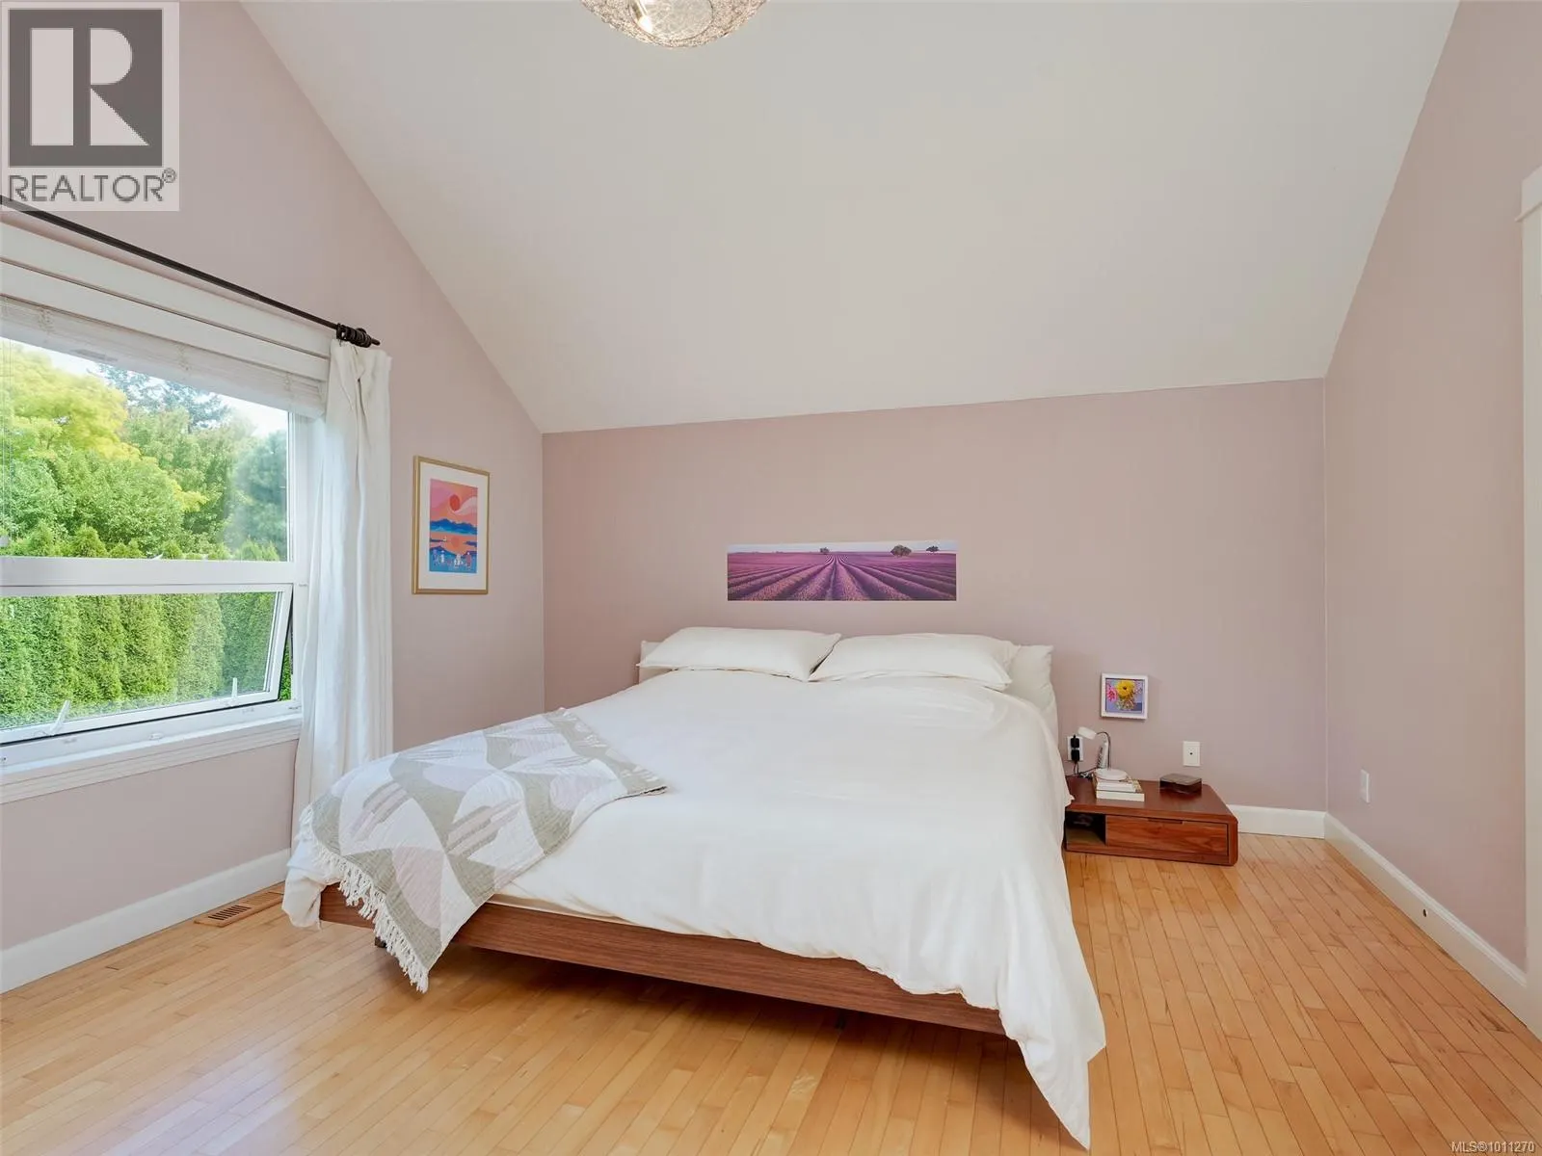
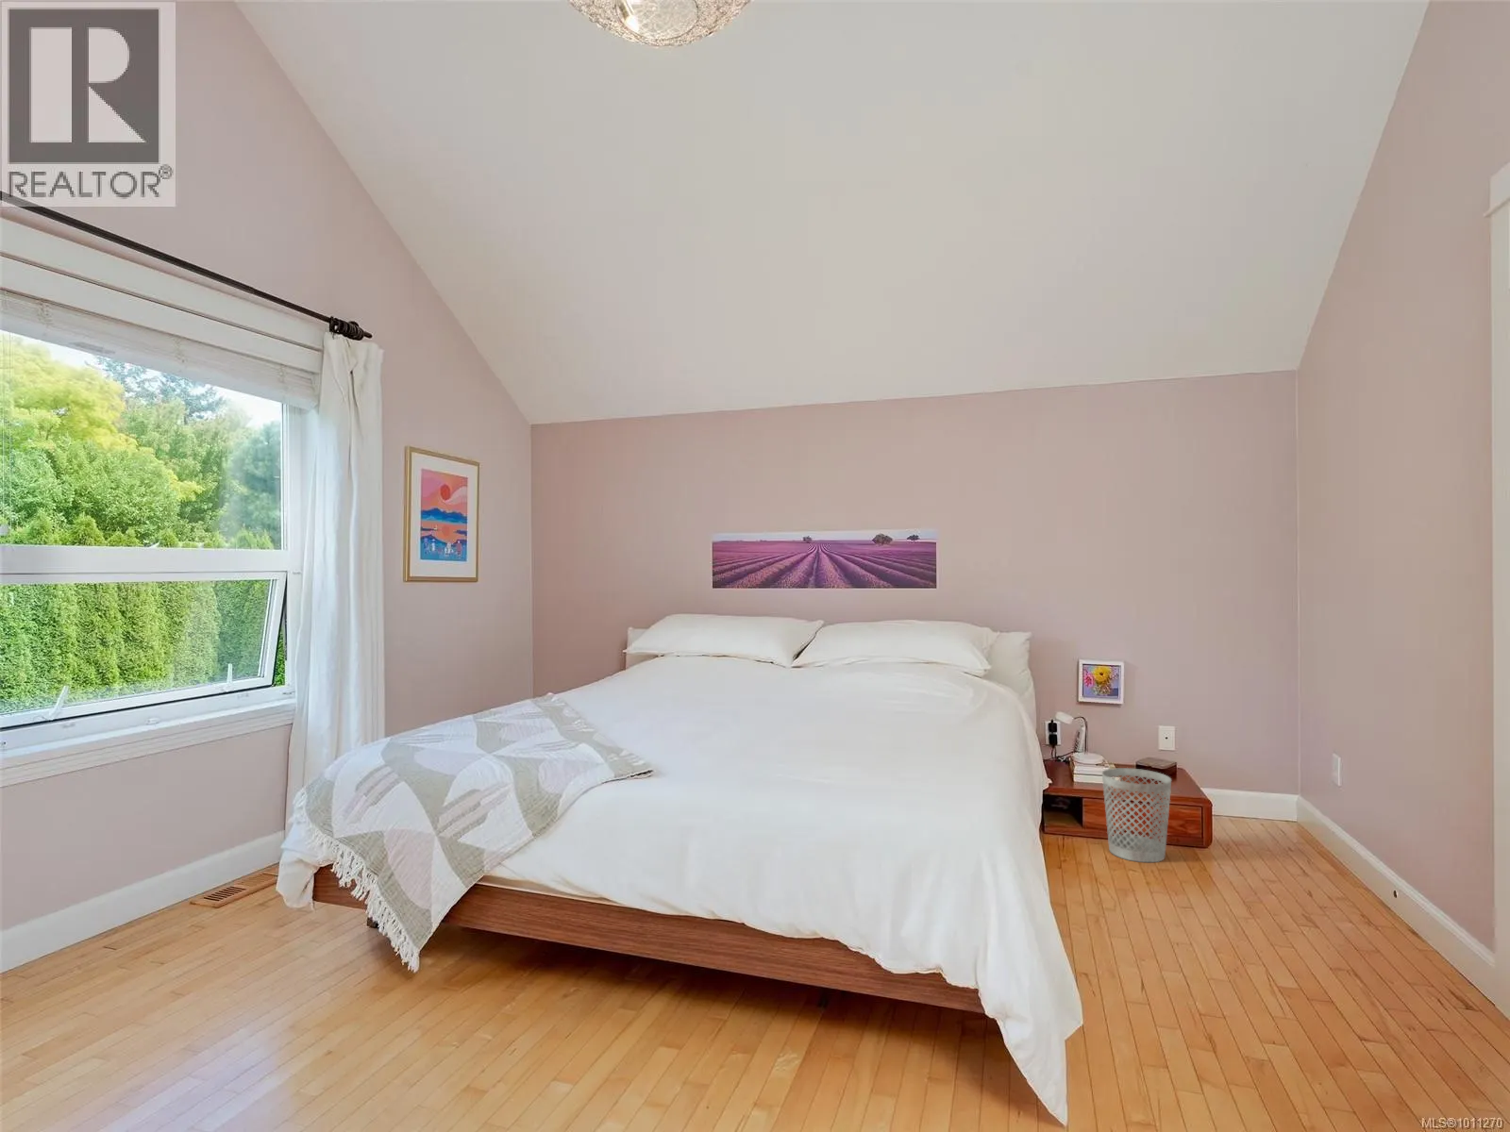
+ wastebasket [1101,767,1172,863]
